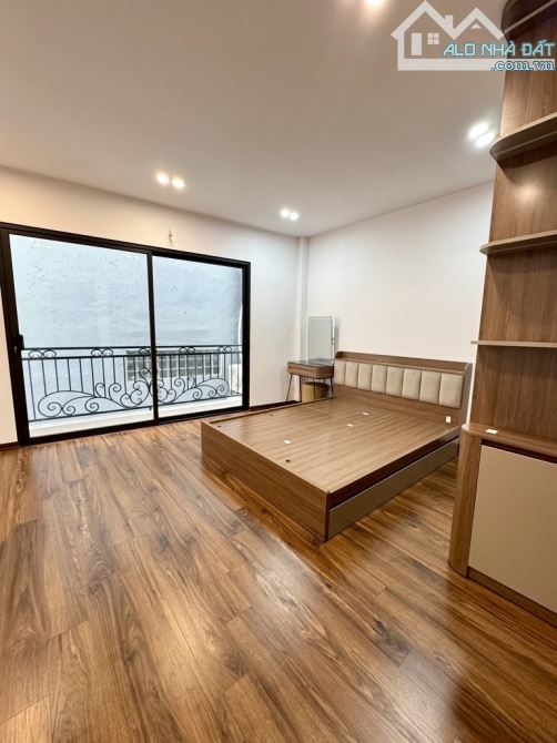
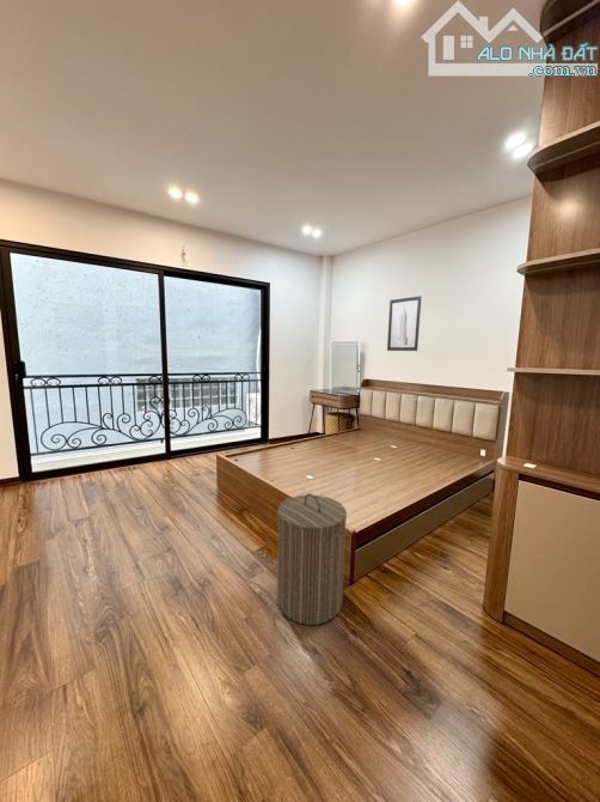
+ wall art [386,294,423,352]
+ laundry hamper [276,492,350,626]
